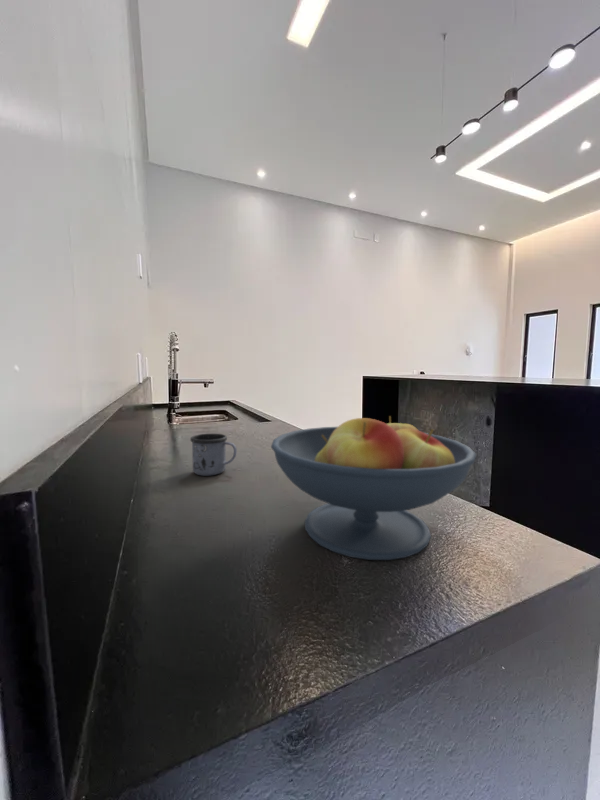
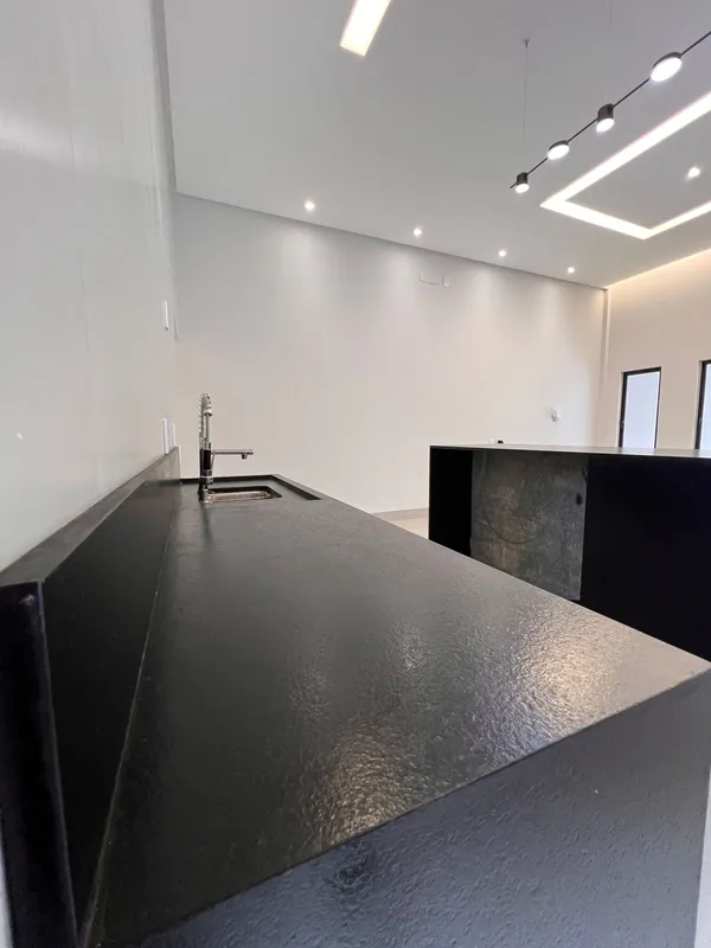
- fruit bowl [270,415,477,561]
- mug [190,433,238,477]
